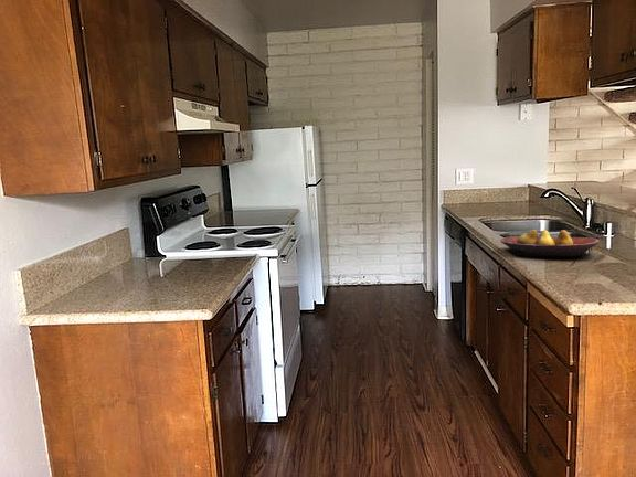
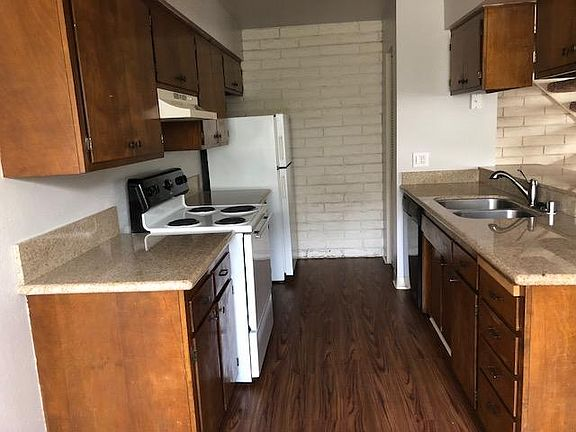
- fruit bowl [500,229,600,257]
